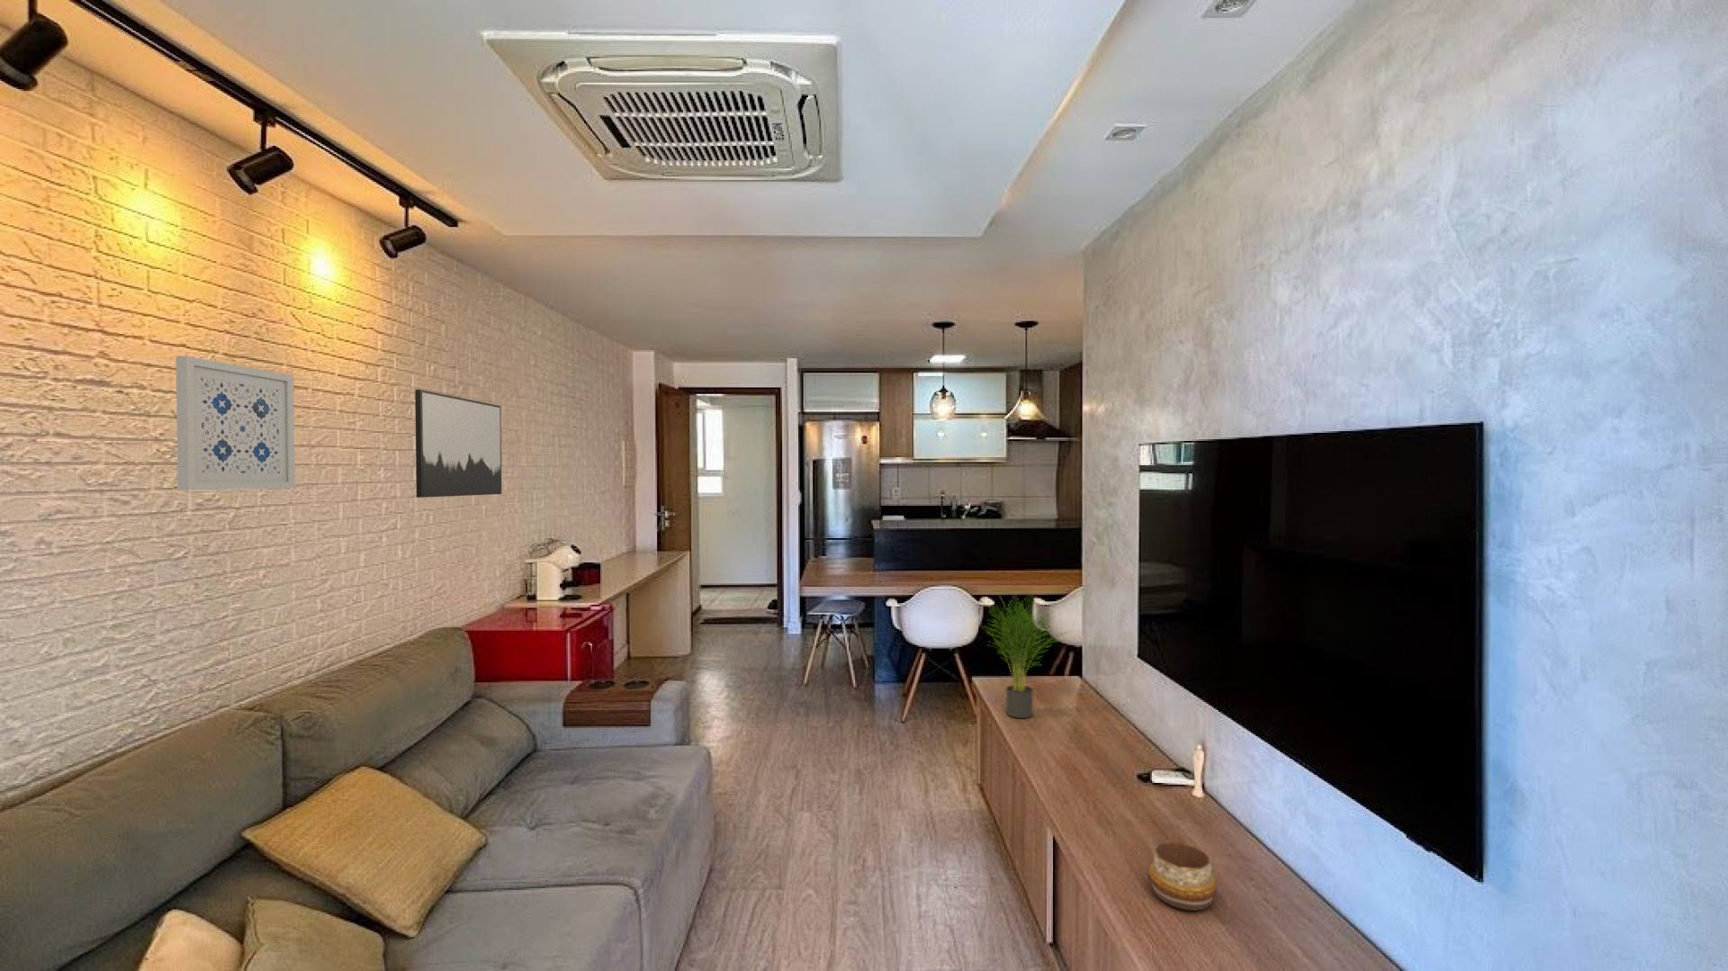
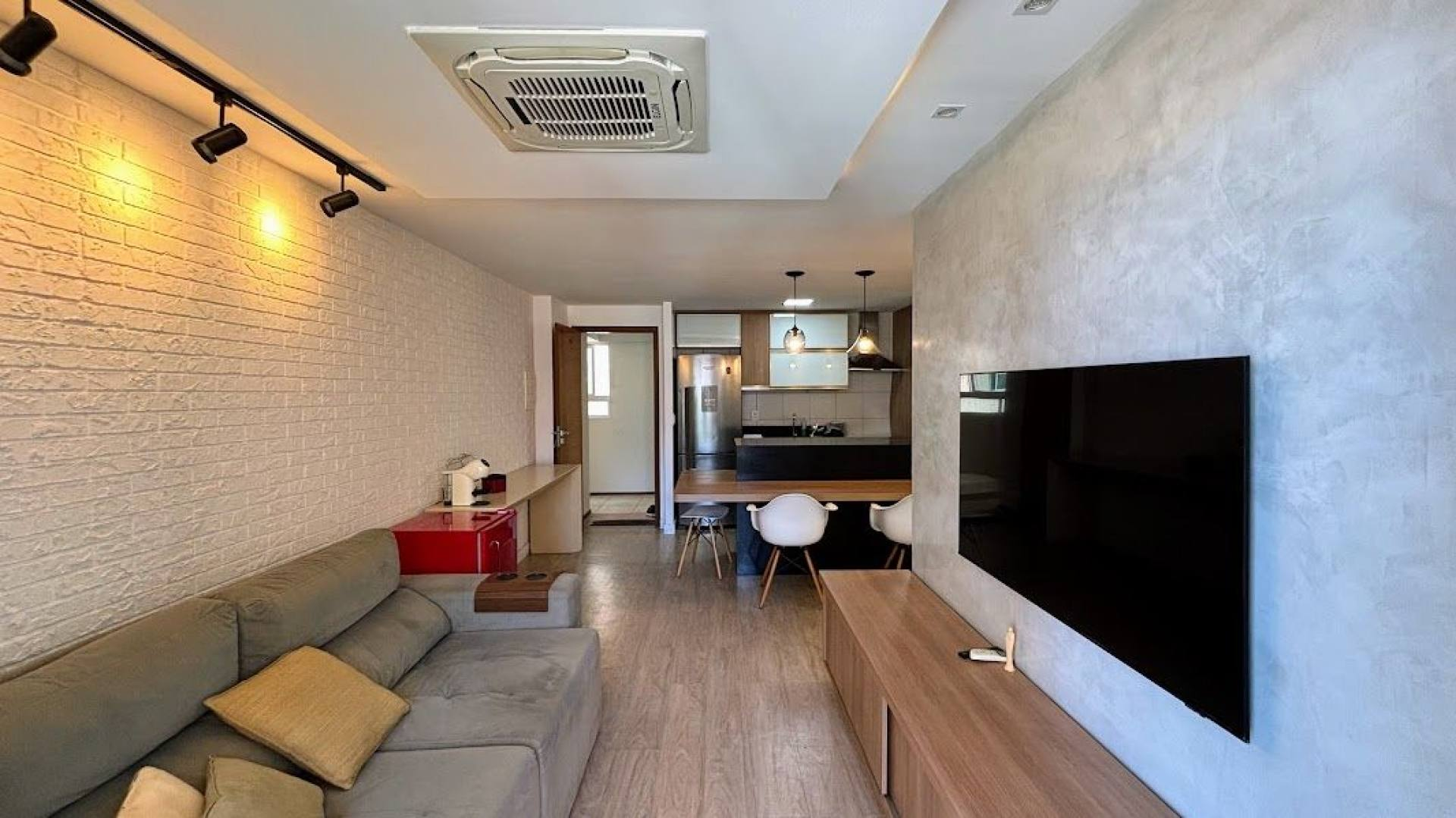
- wall art [414,389,502,499]
- wall art [176,355,296,491]
- potted plant [978,586,1072,719]
- decorative bowl [1148,840,1218,912]
